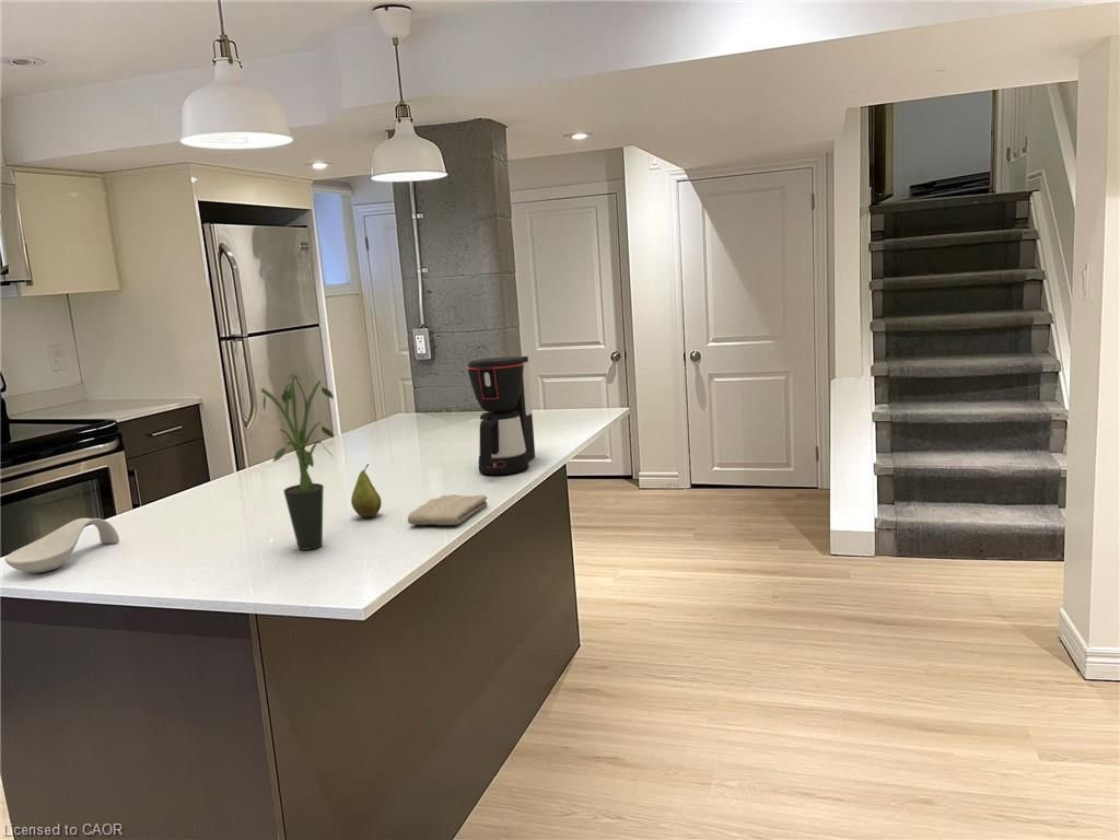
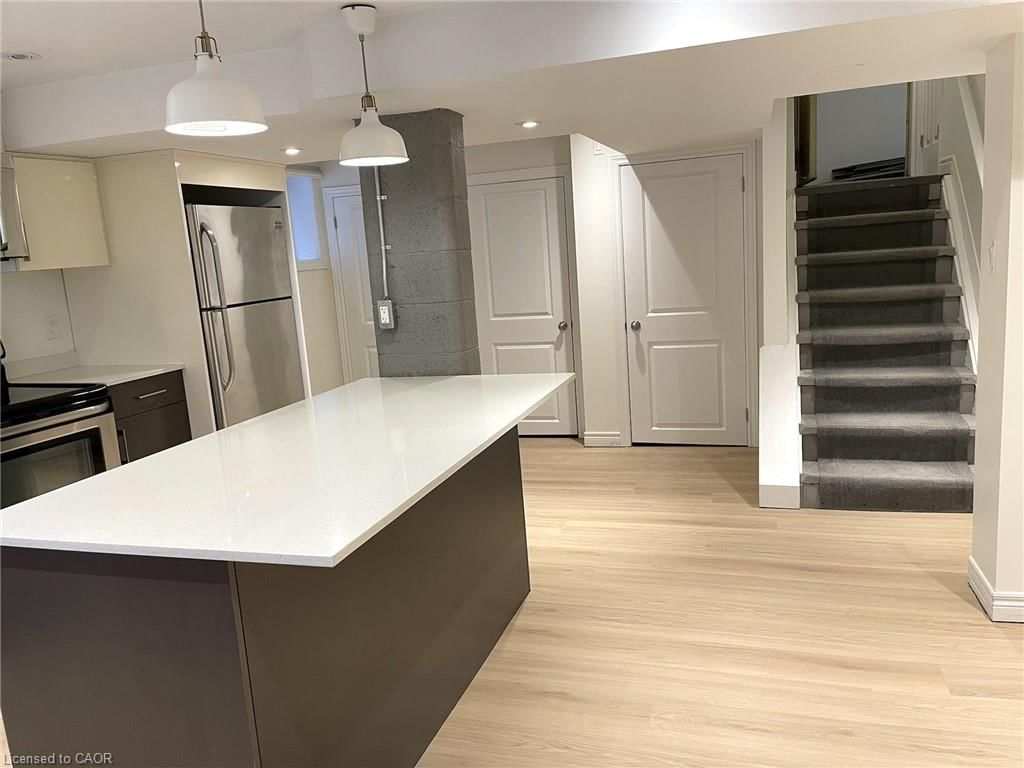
- potted plant [260,373,335,551]
- spoon rest [4,517,120,574]
- washcloth [407,494,489,526]
- coffee maker [466,355,536,476]
- fruit [350,463,383,518]
